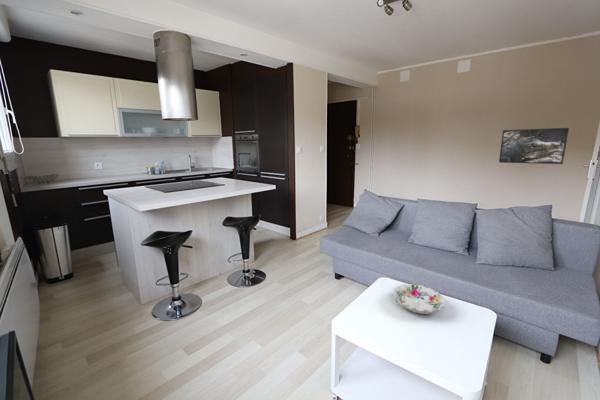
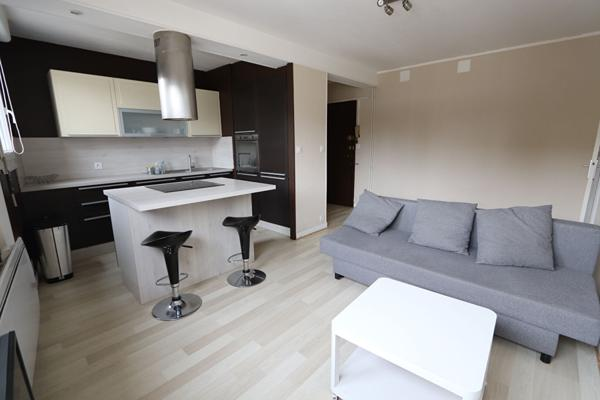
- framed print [498,127,570,165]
- decorative bowl [392,283,446,315]
